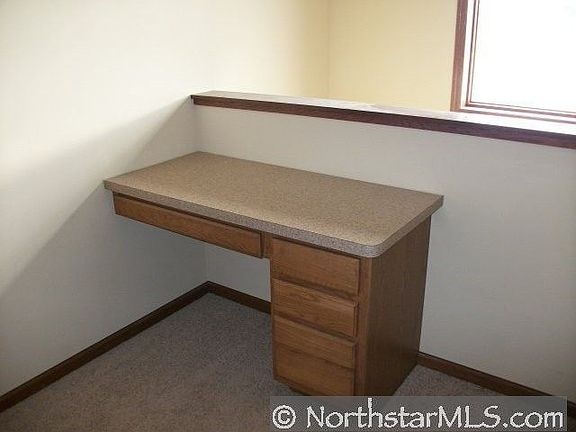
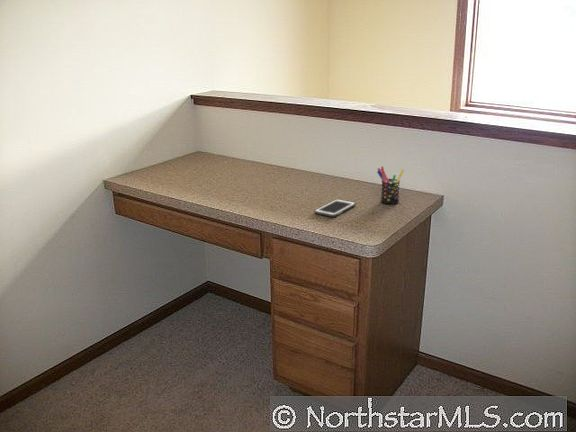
+ pen holder [376,165,405,205]
+ cell phone [314,198,357,218]
